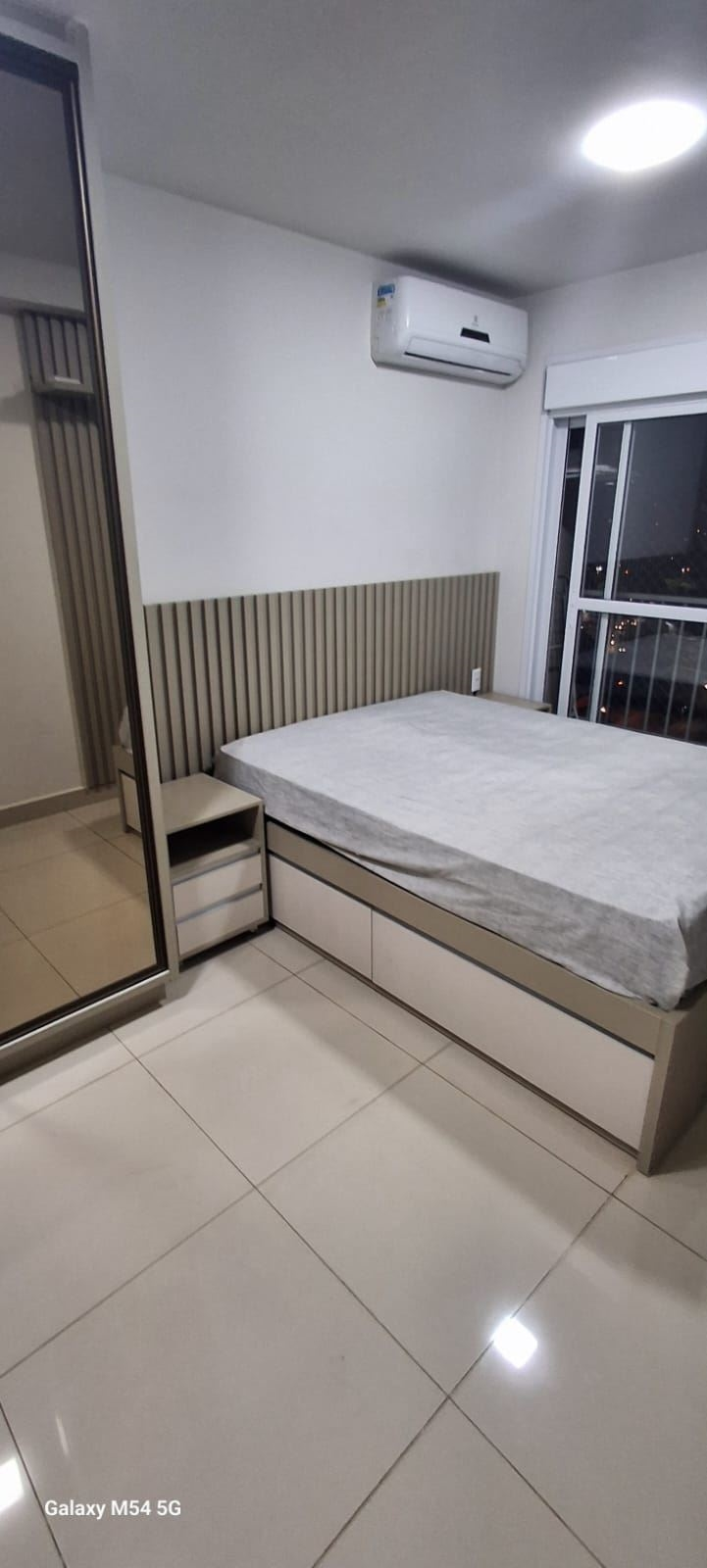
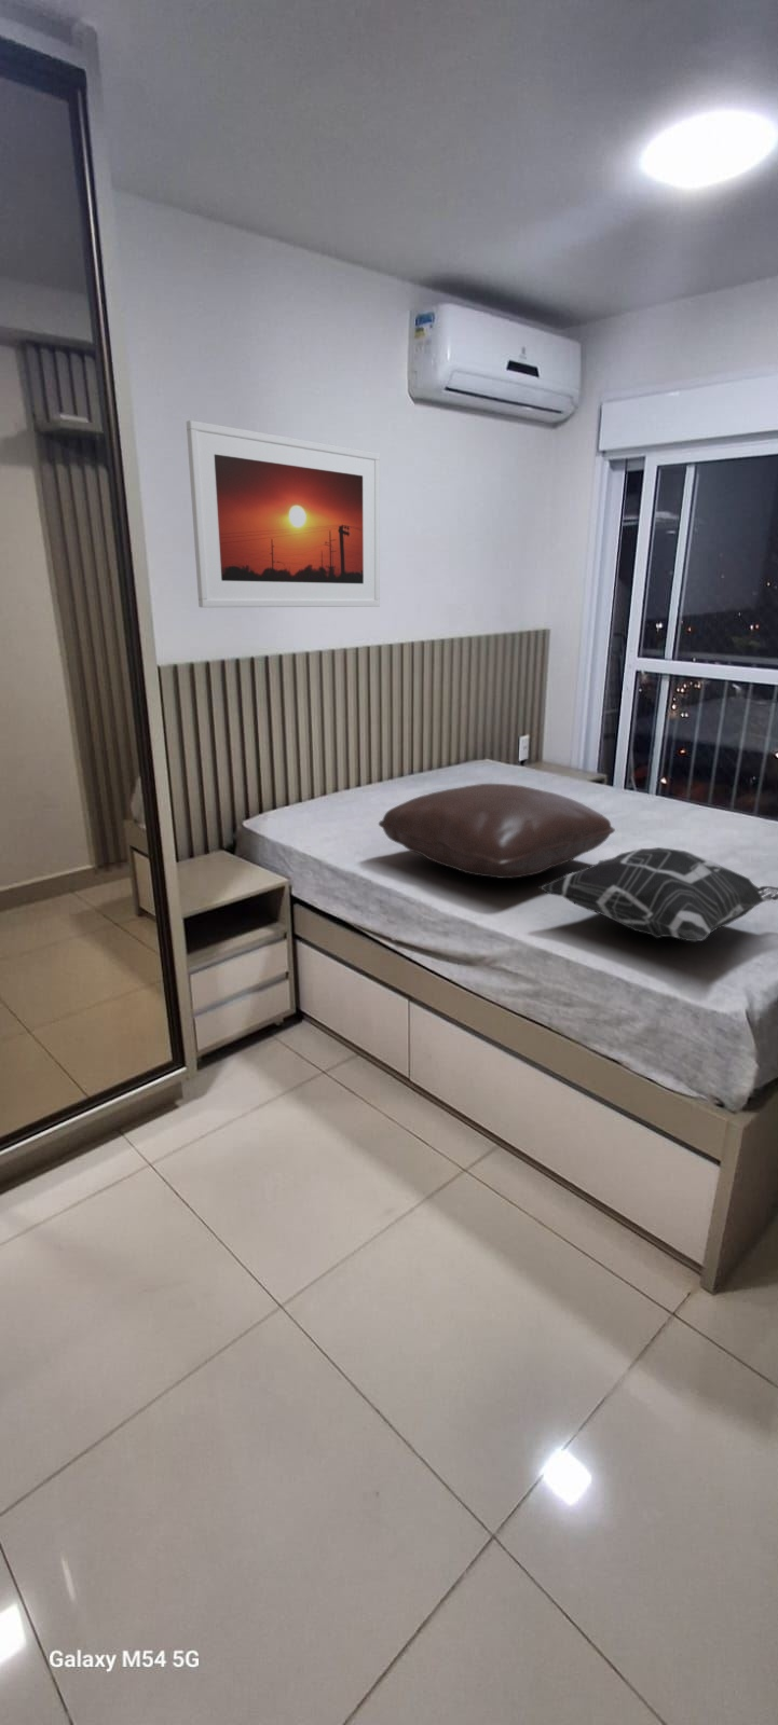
+ pillow [377,782,616,880]
+ decorative pillow [538,846,778,943]
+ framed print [186,419,381,608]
